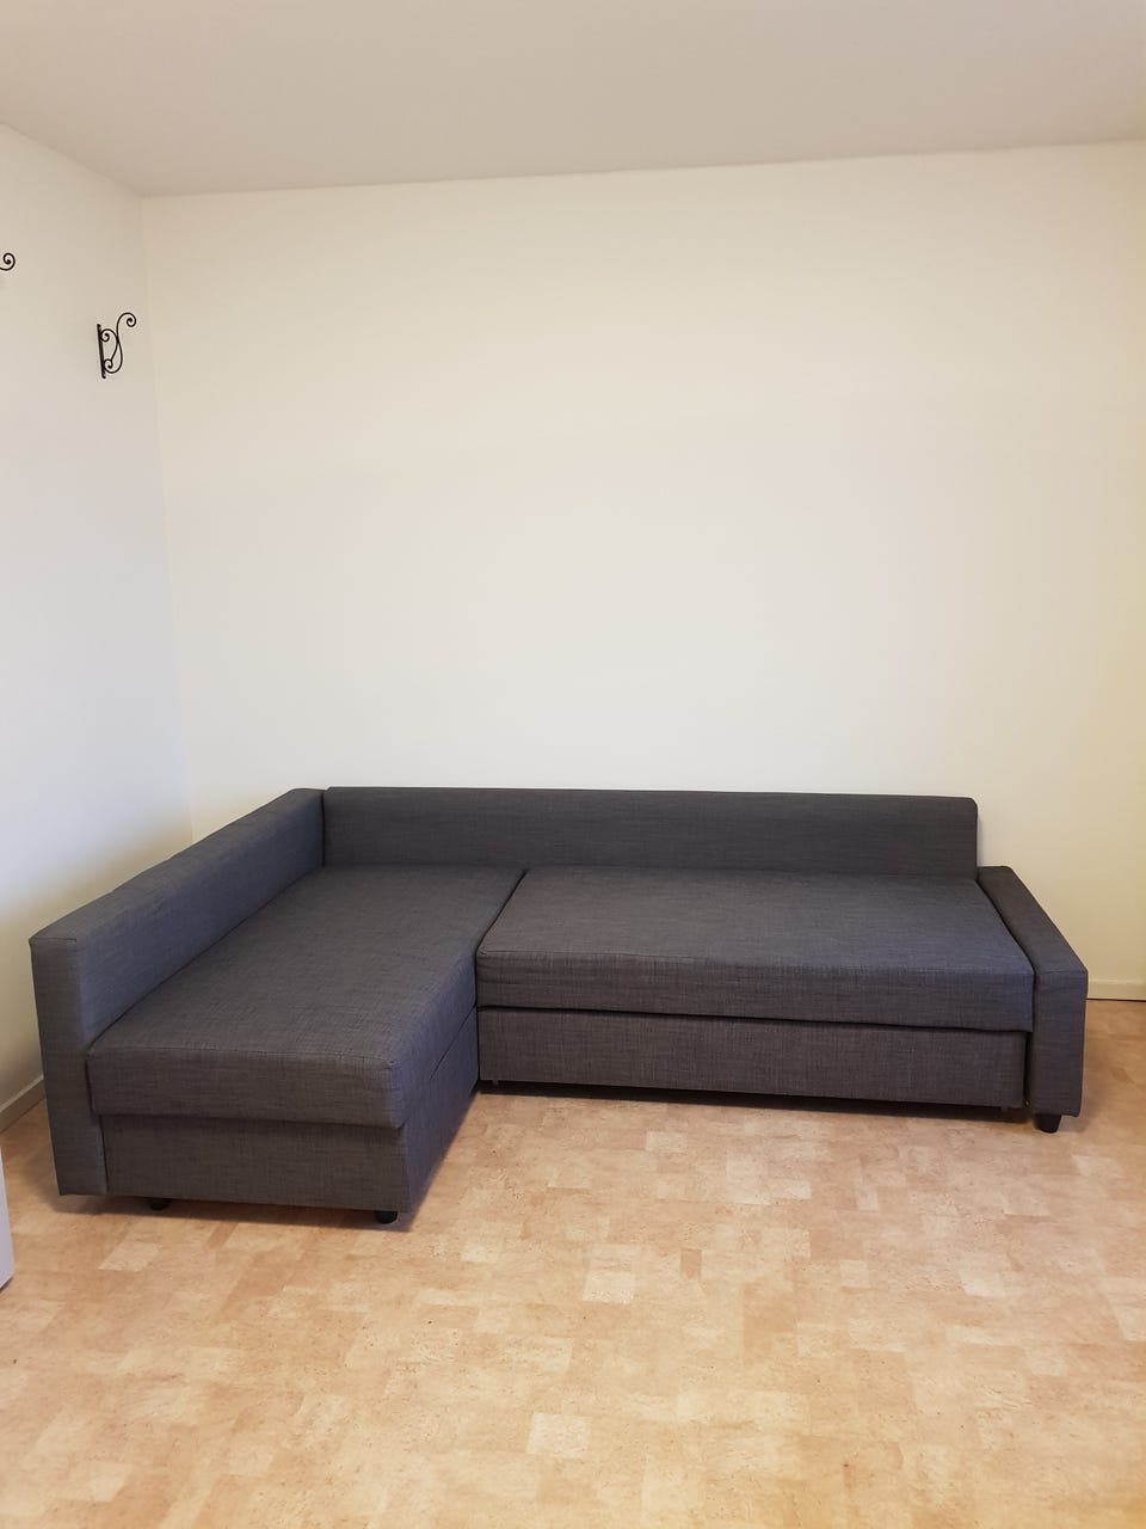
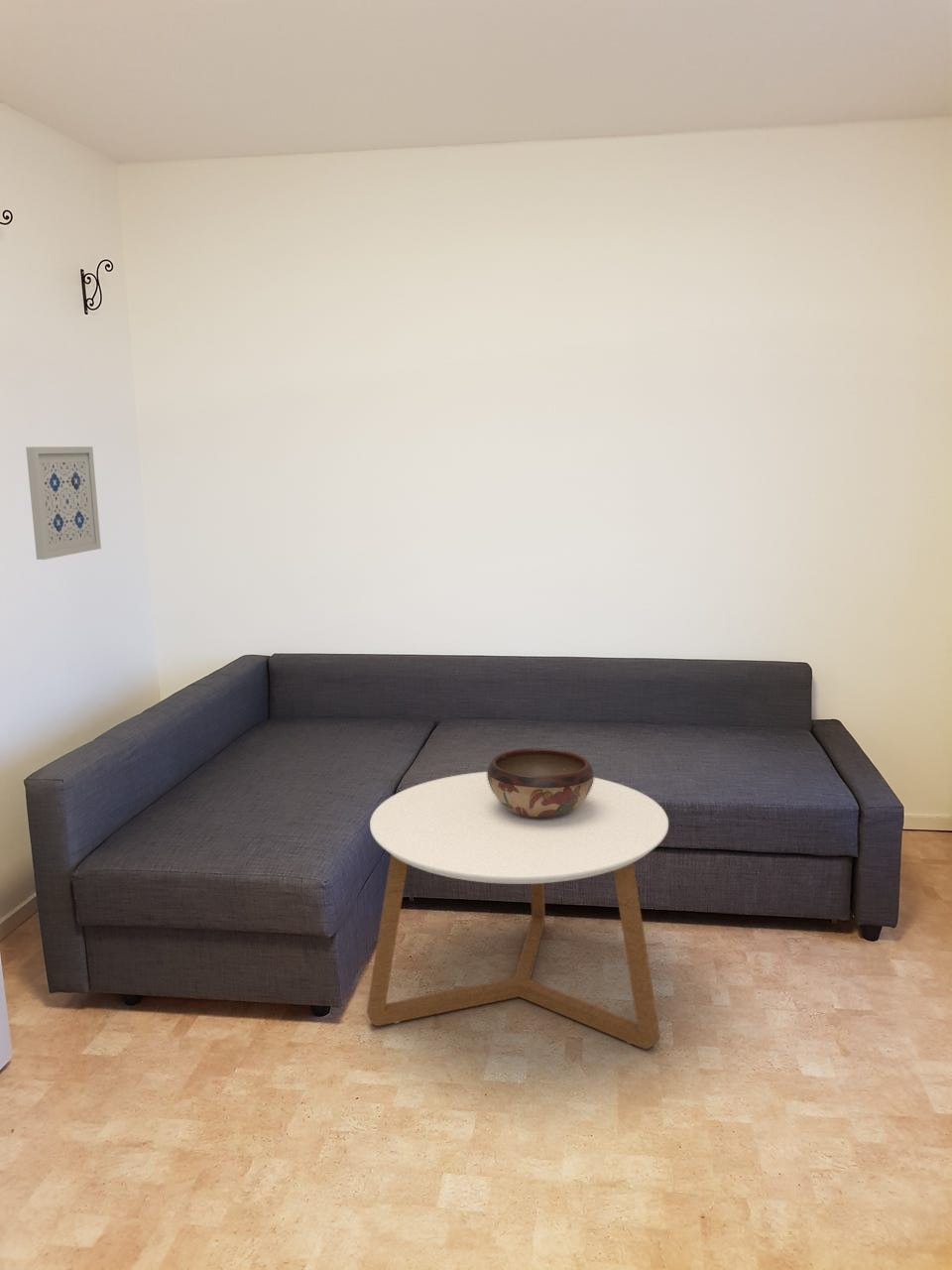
+ coffee table [366,771,669,1050]
+ decorative bowl [486,747,595,820]
+ wall art [25,445,102,561]
